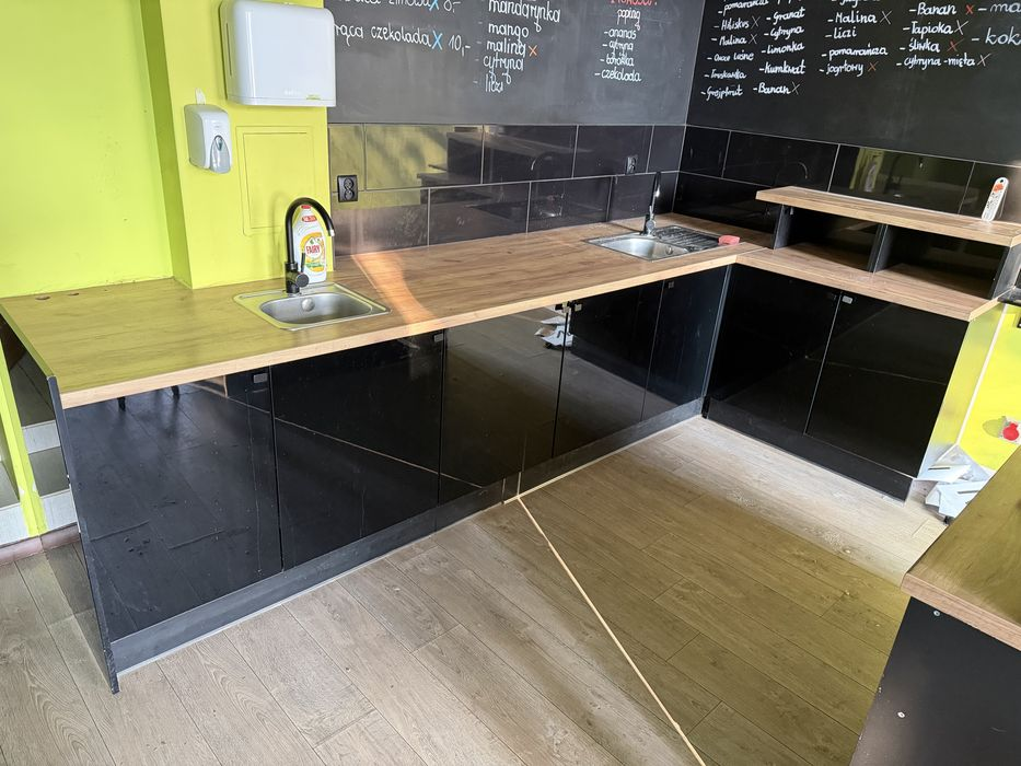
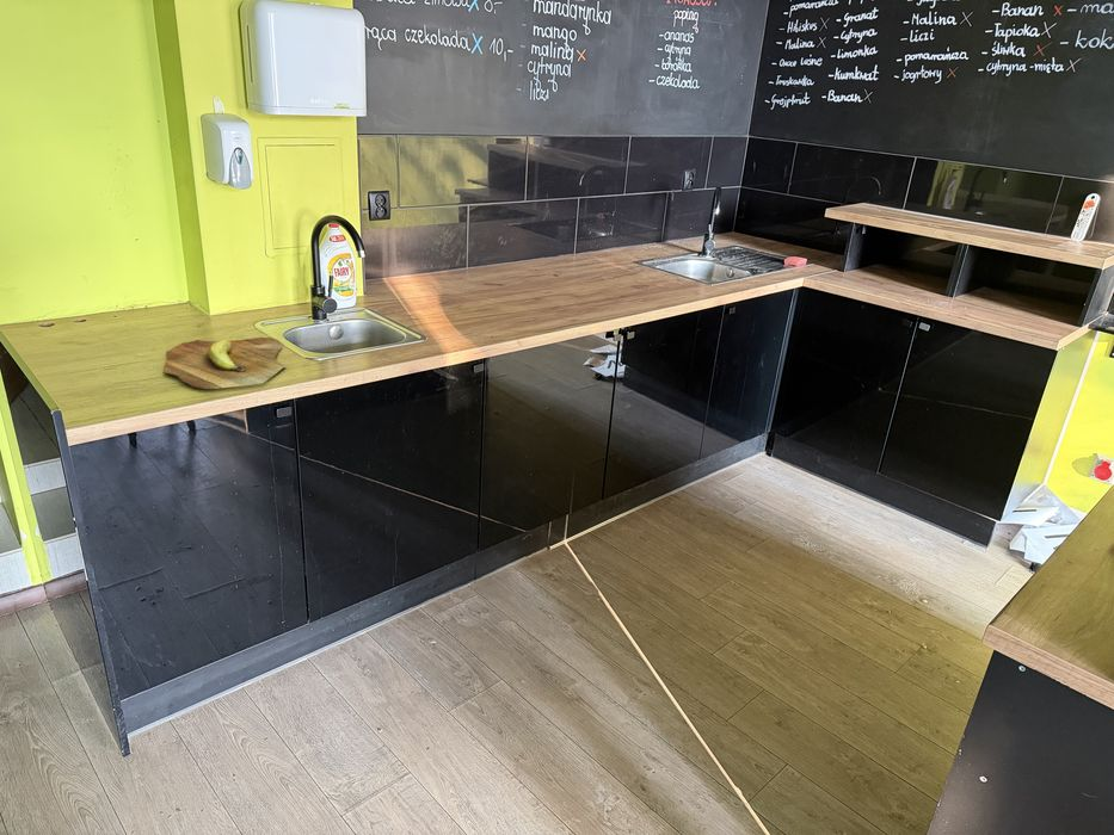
+ cutting board [162,336,287,390]
